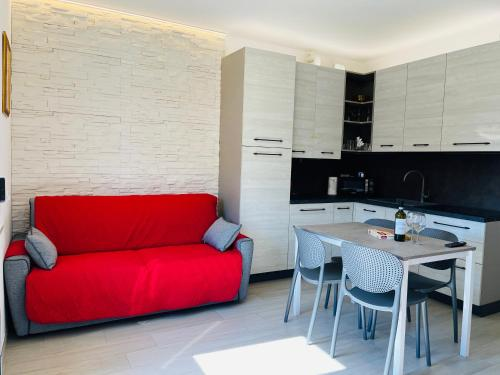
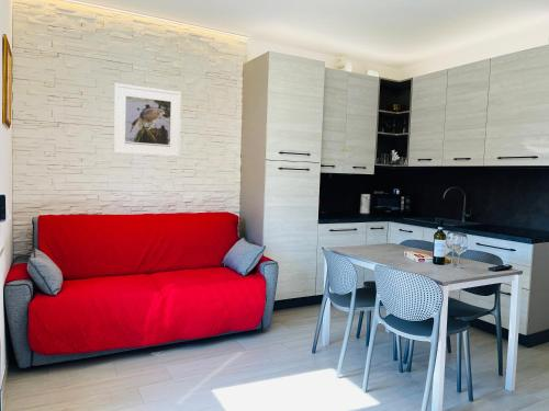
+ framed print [112,82,182,158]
